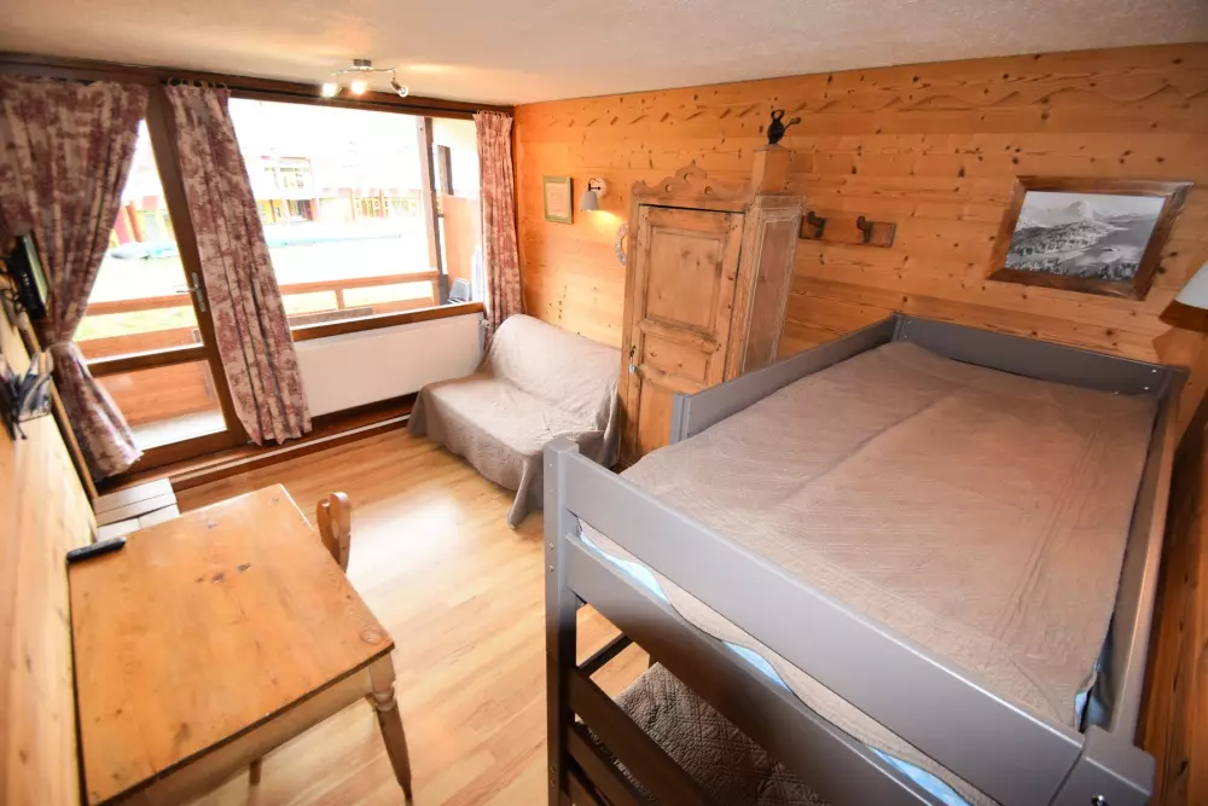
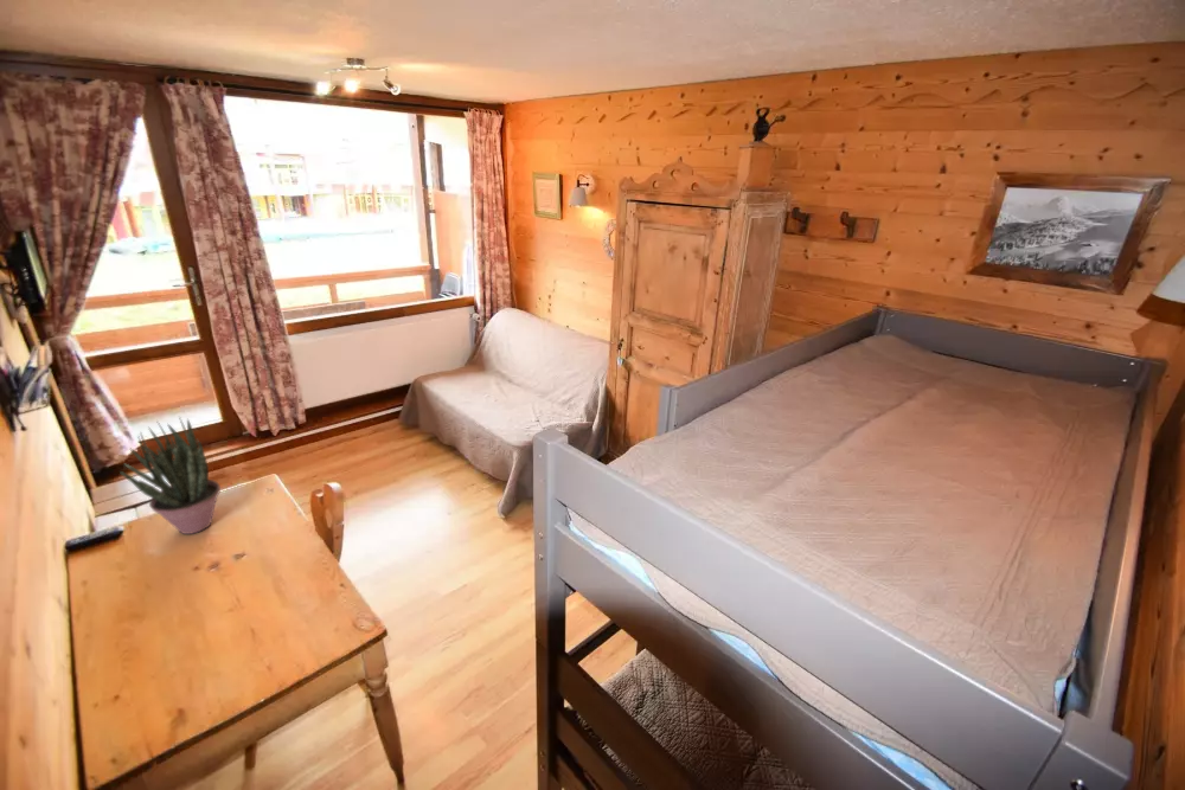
+ potted plant [118,415,222,535]
